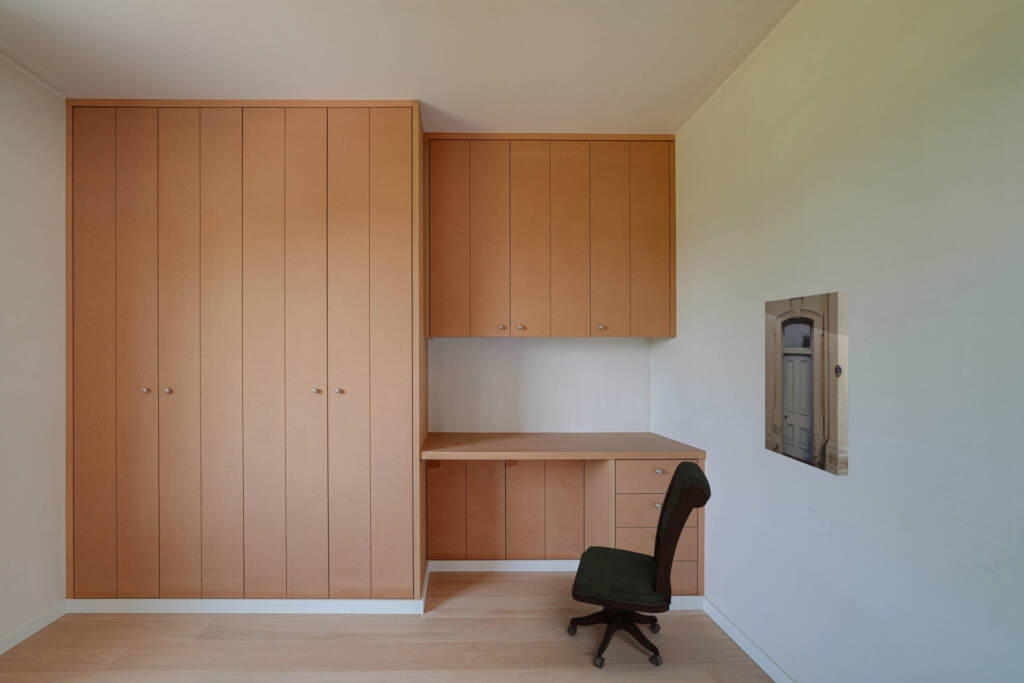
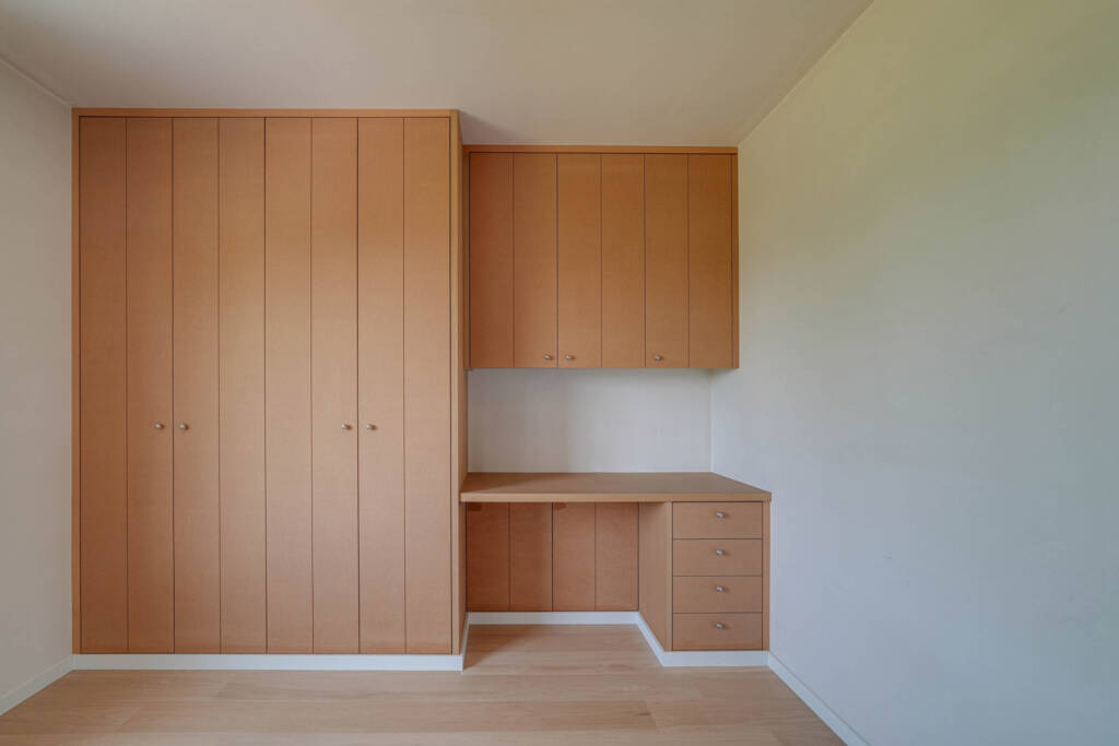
- wall art [764,291,849,477]
- office chair [567,460,712,669]
